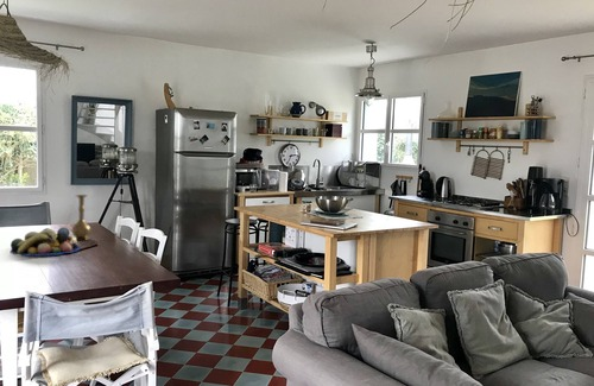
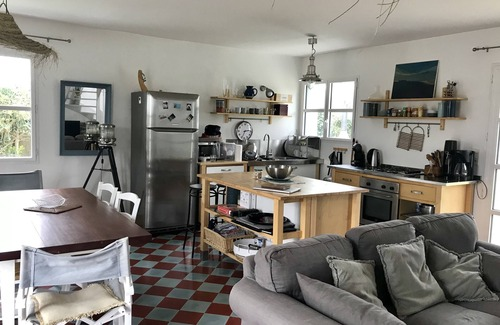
- vase [70,194,93,241]
- fruit bowl [10,226,81,258]
